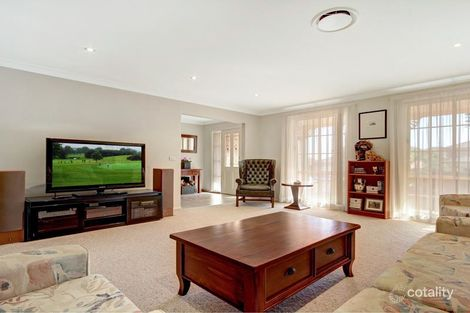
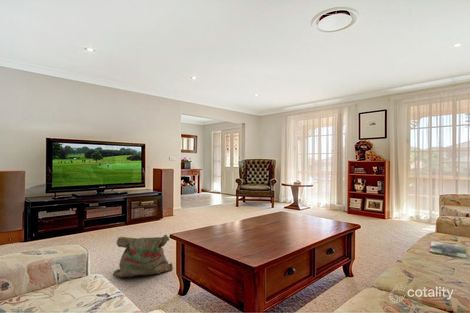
+ bag [112,234,174,279]
+ magazine [428,240,468,259]
